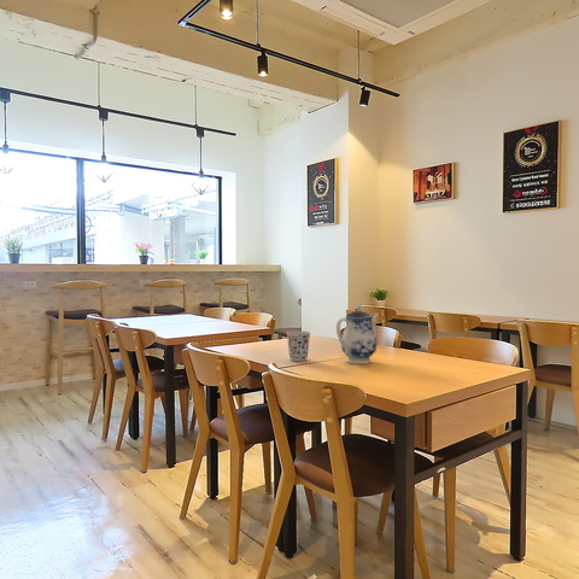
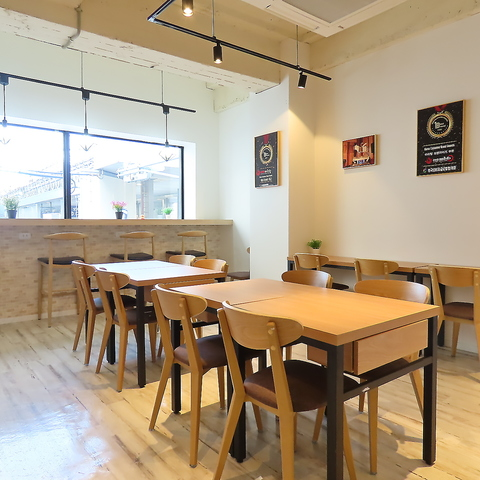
- cup [286,329,311,362]
- teapot [335,303,380,365]
